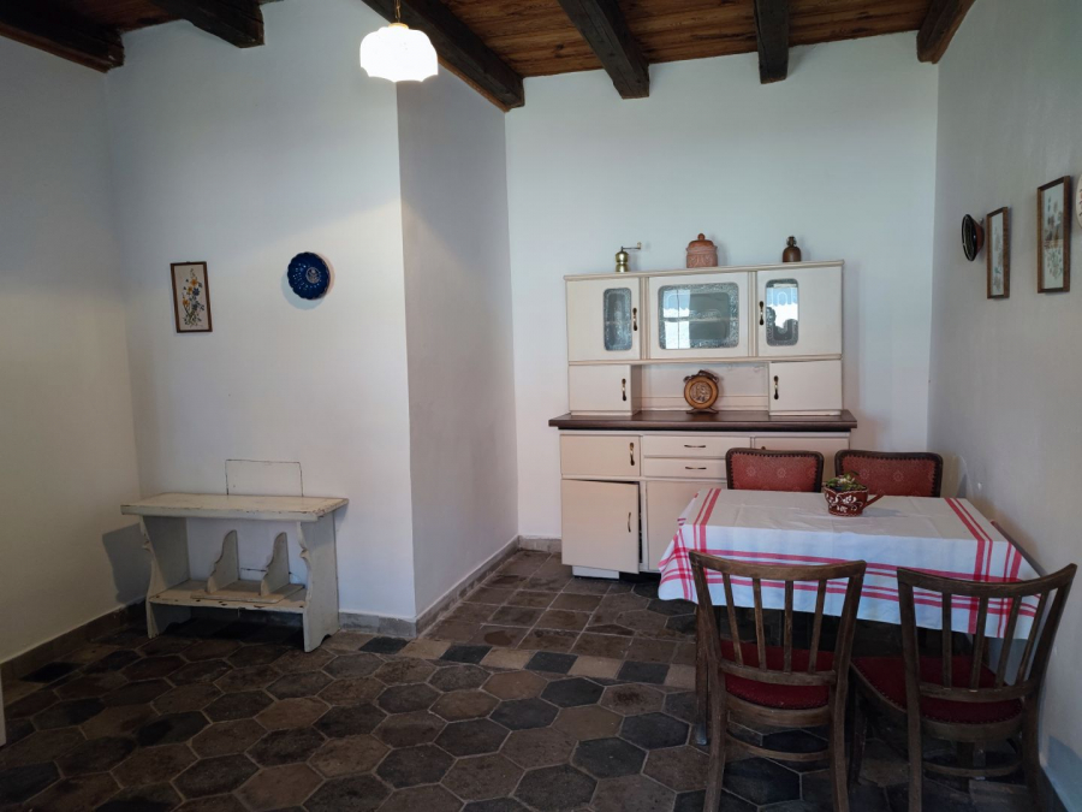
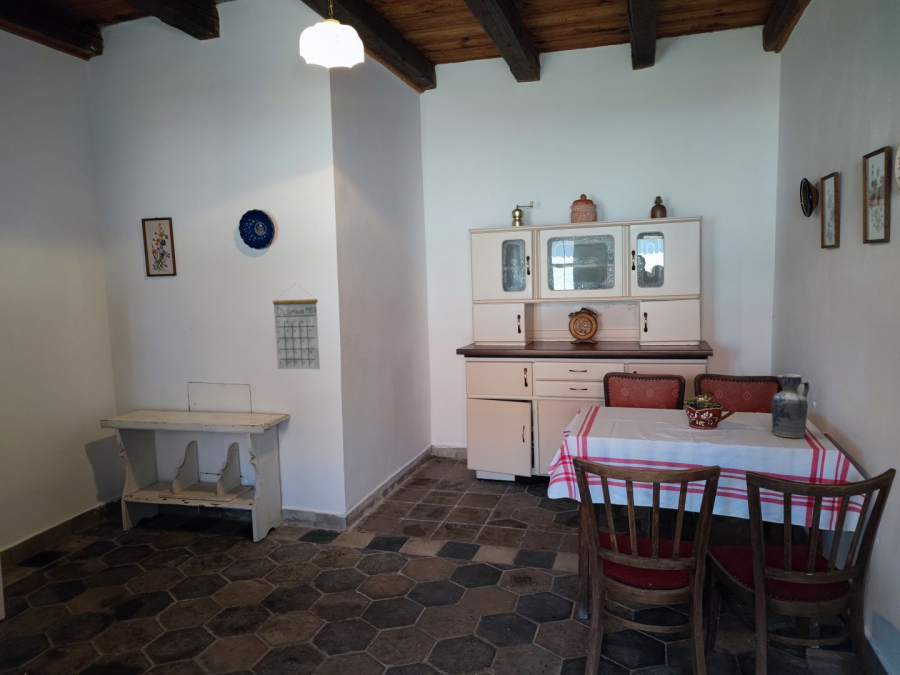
+ ceramic jug [770,372,810,438]
+ calendar [272,283,321,370]
